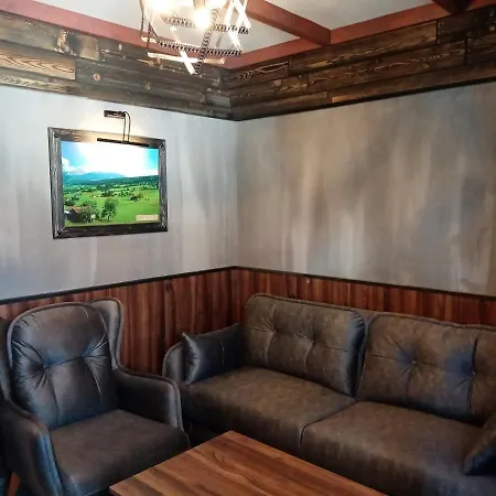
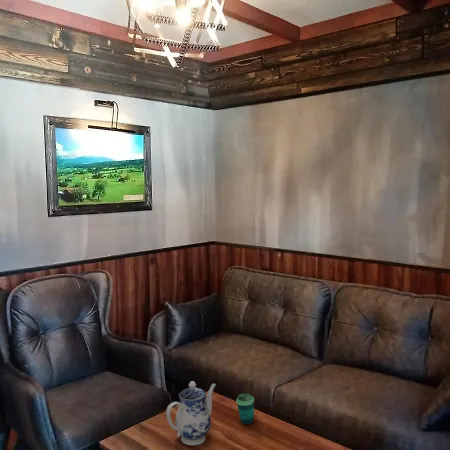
+ cup [235,393,255,425]
+ teapot [165,380,217,446]
